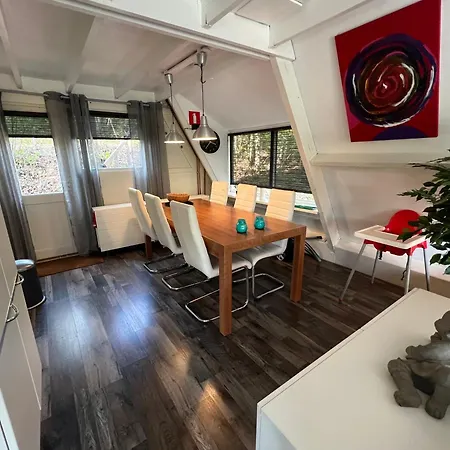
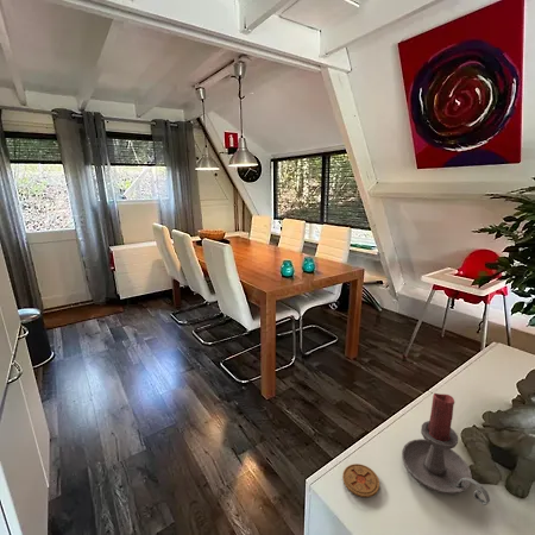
+ coaster [341,462,380,498]
+ candle holder [401,392,491,506]
